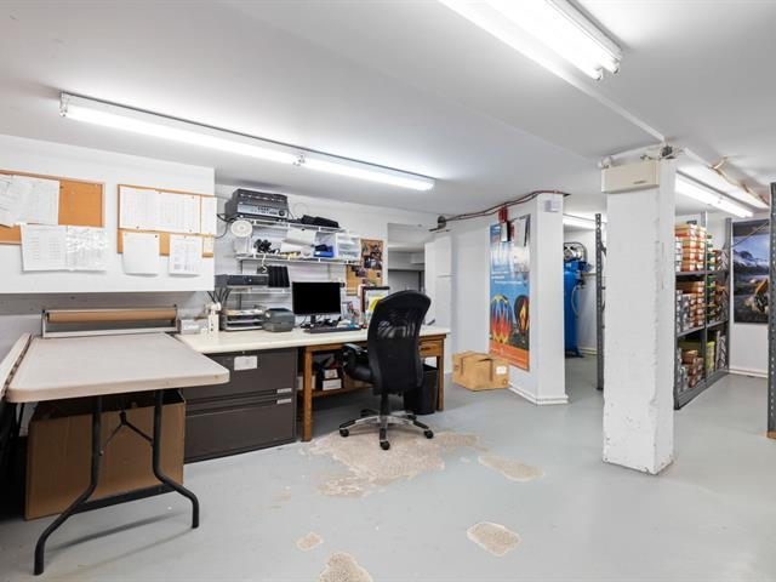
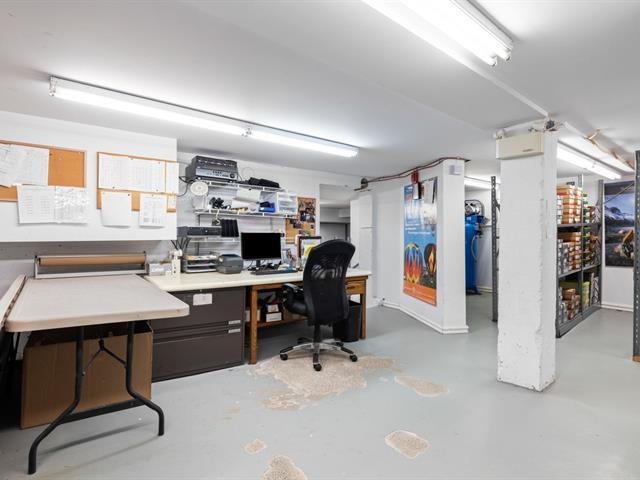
- cardboard box [451,349,510,392]
